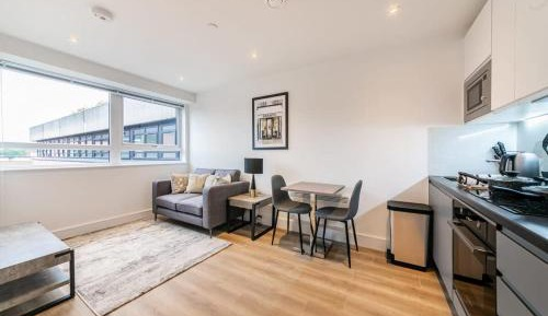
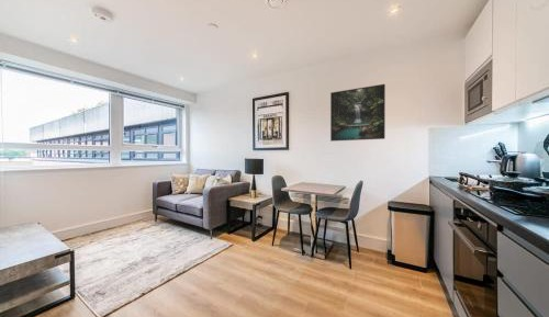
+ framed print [329,83,386,143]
